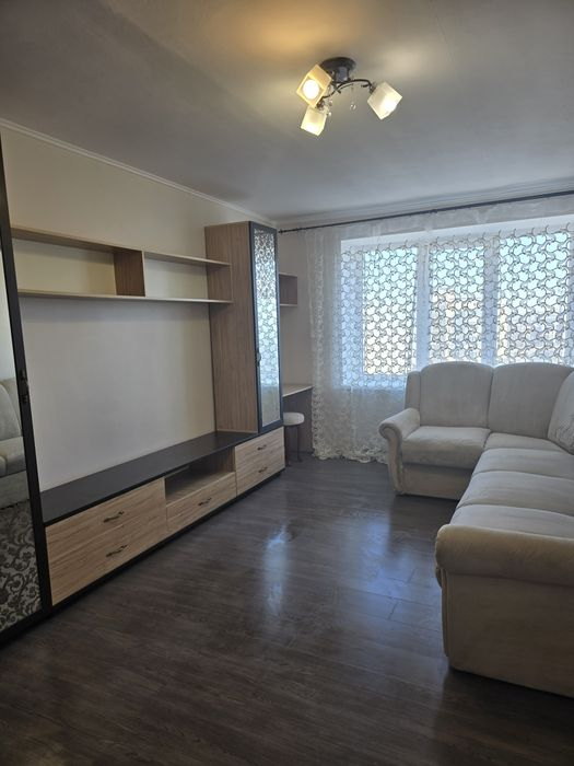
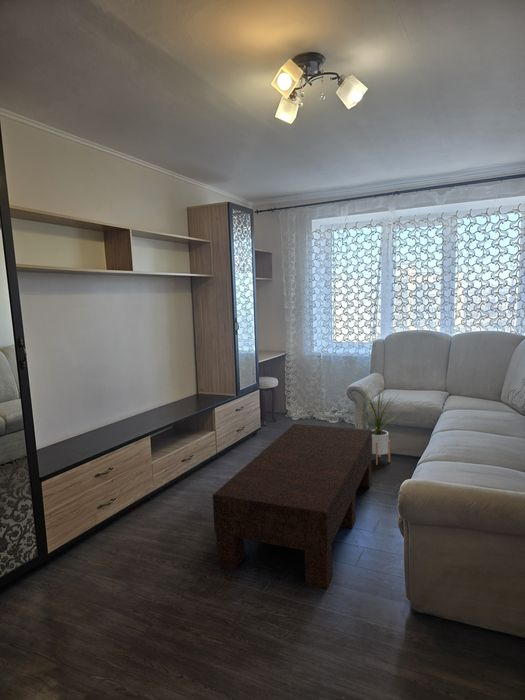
+ house plant [357,386,399,466]
+ coffee table [212,423,373,590]
